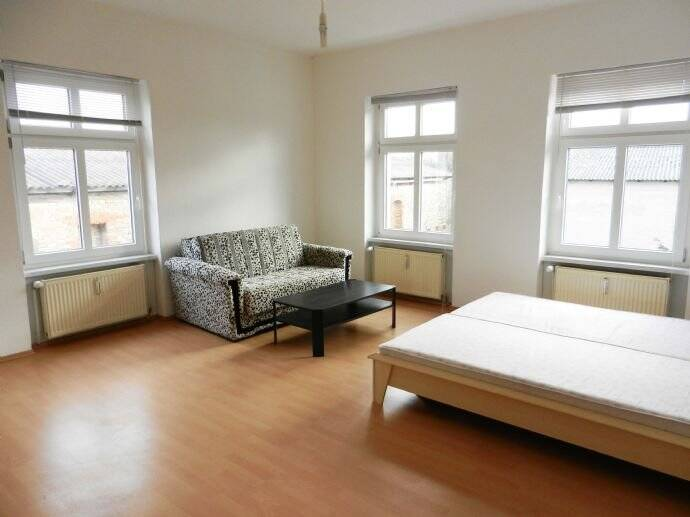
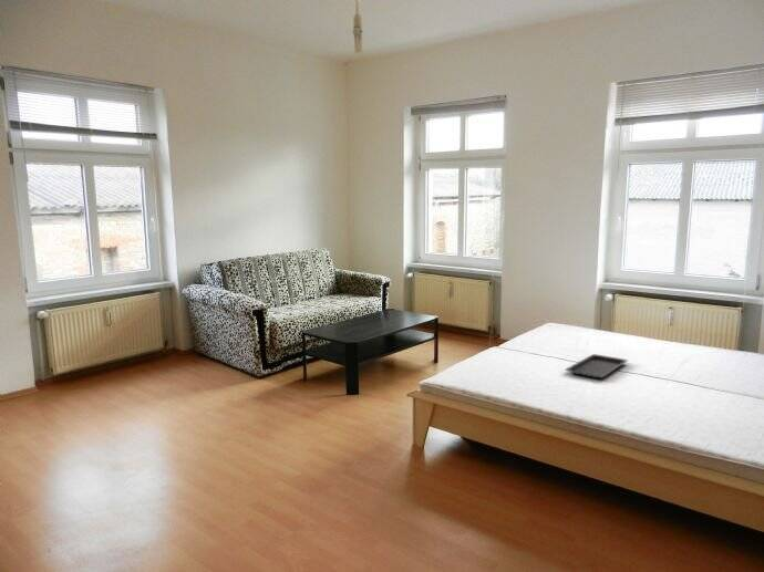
+ serving tray [564,353,629,379]
